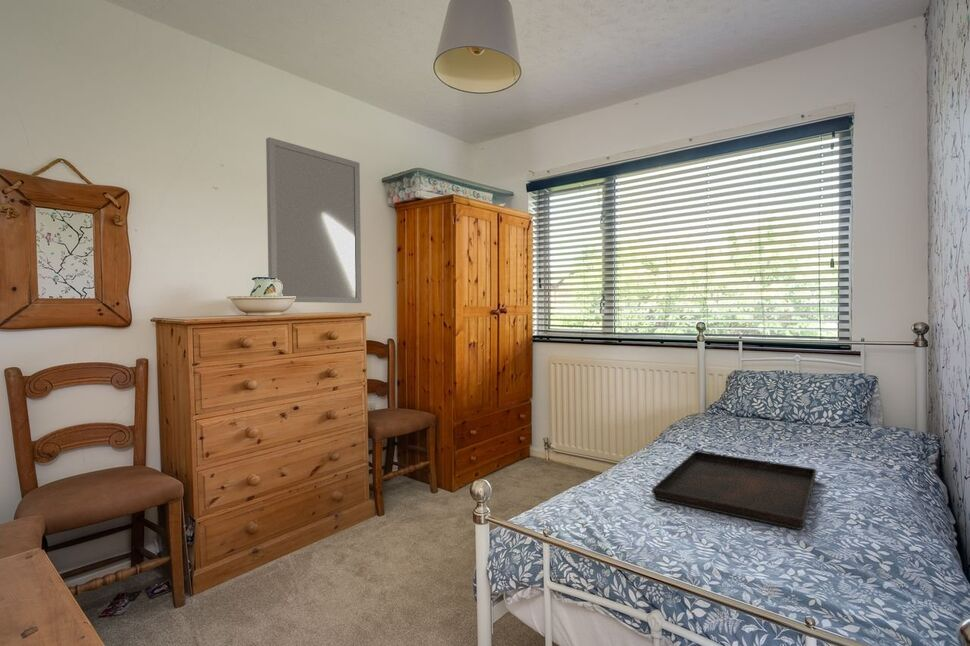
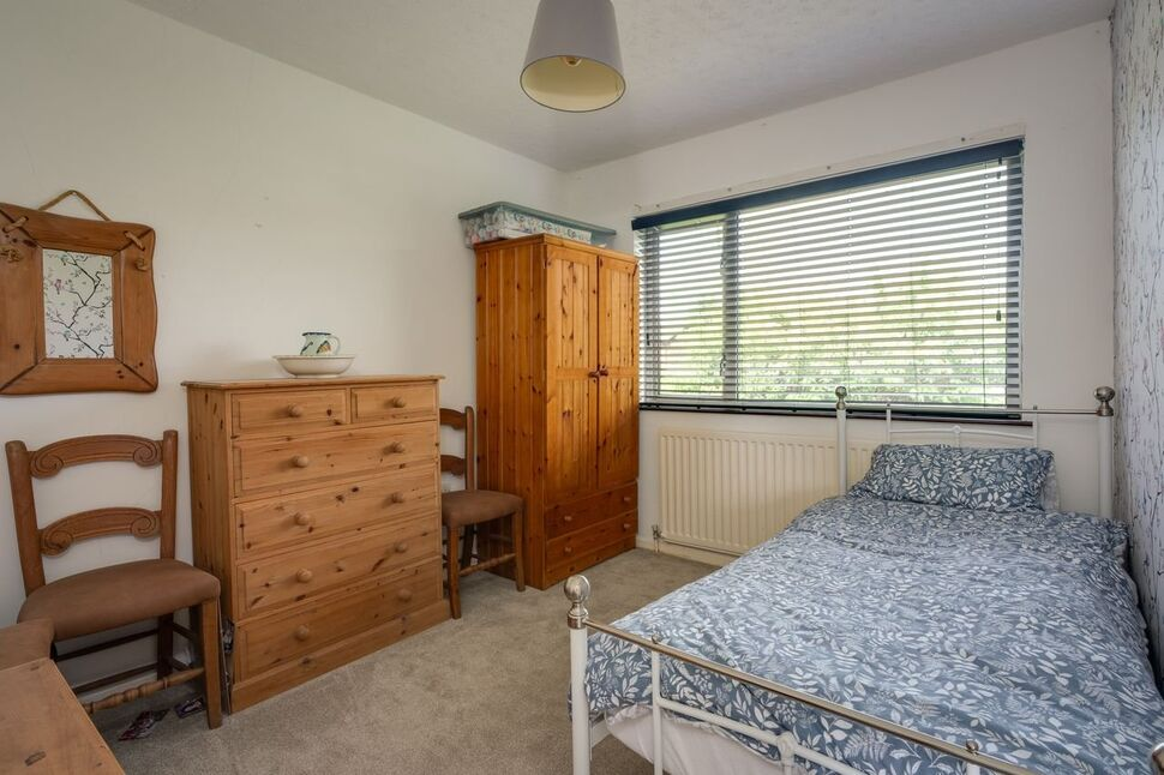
- serving tray [651,450,817,531]
- home mirror [265,136,362,304]
